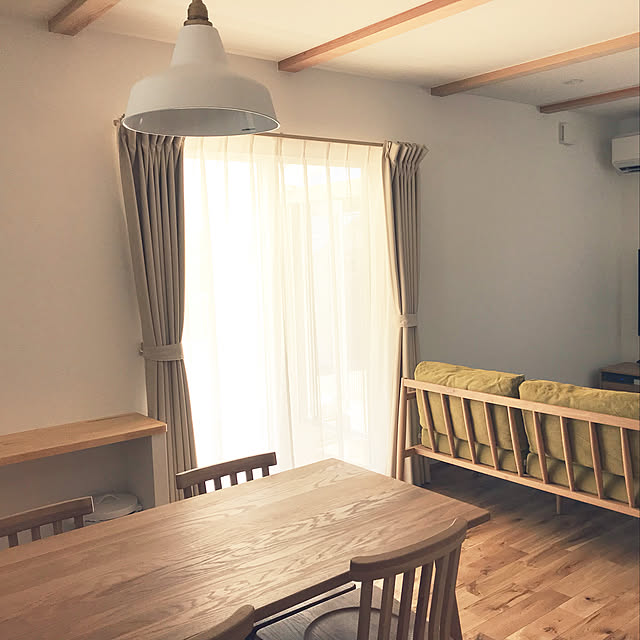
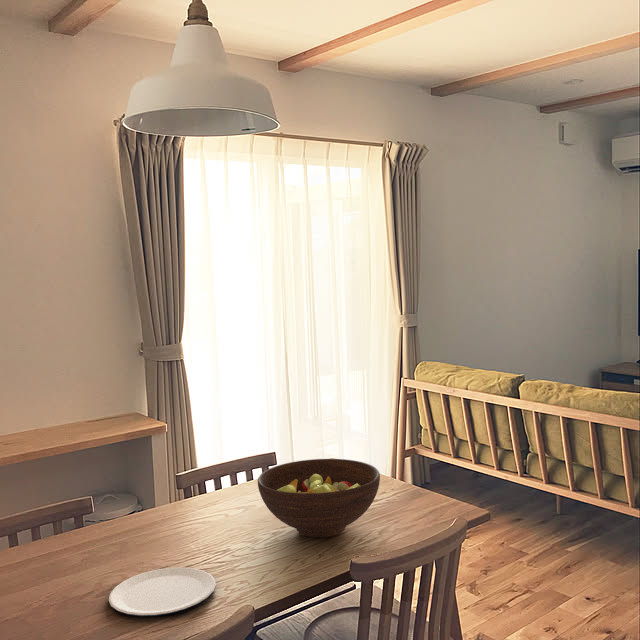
+ fruit bowl [257,458,381,538]
+ plate [108,566,217,617]
